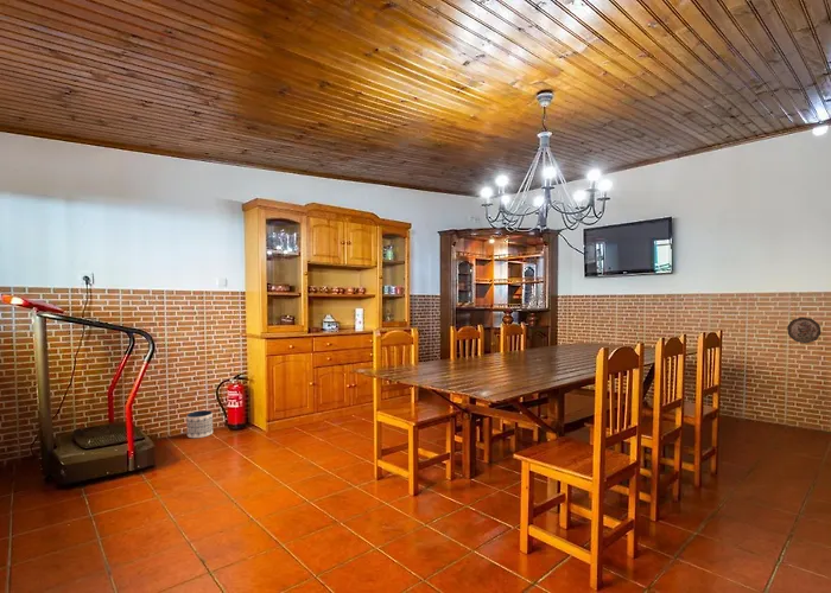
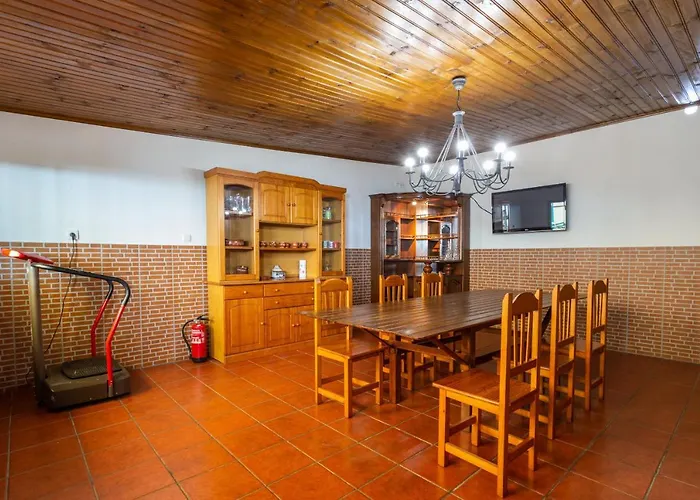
- planter [185,409,214,439]
- decorative plate [786,317,822,344]
